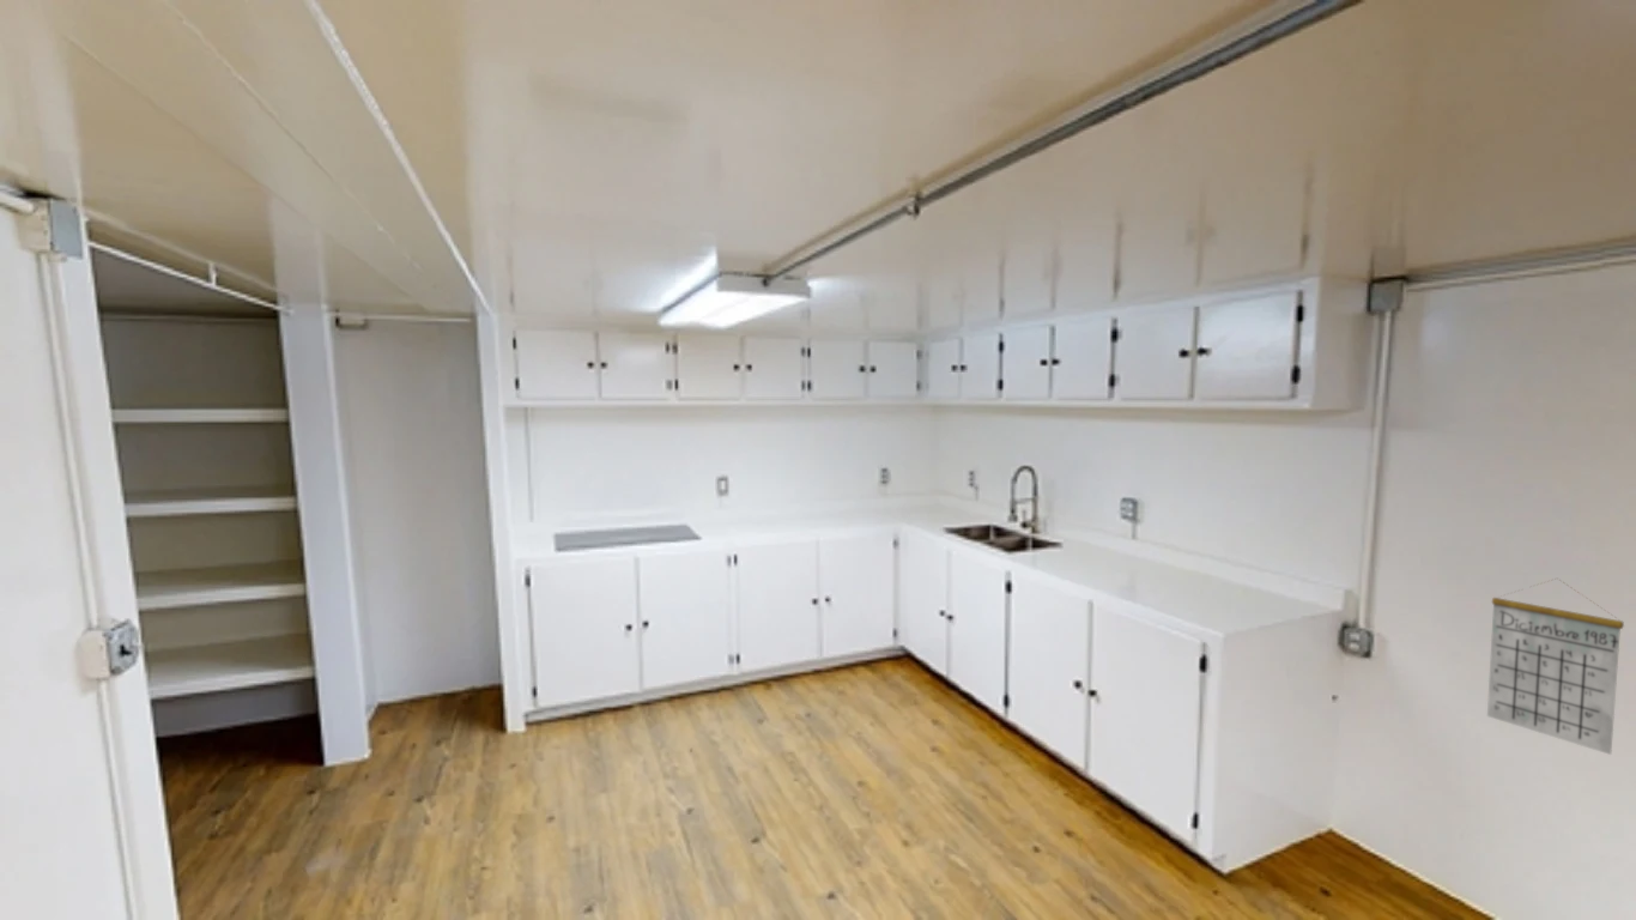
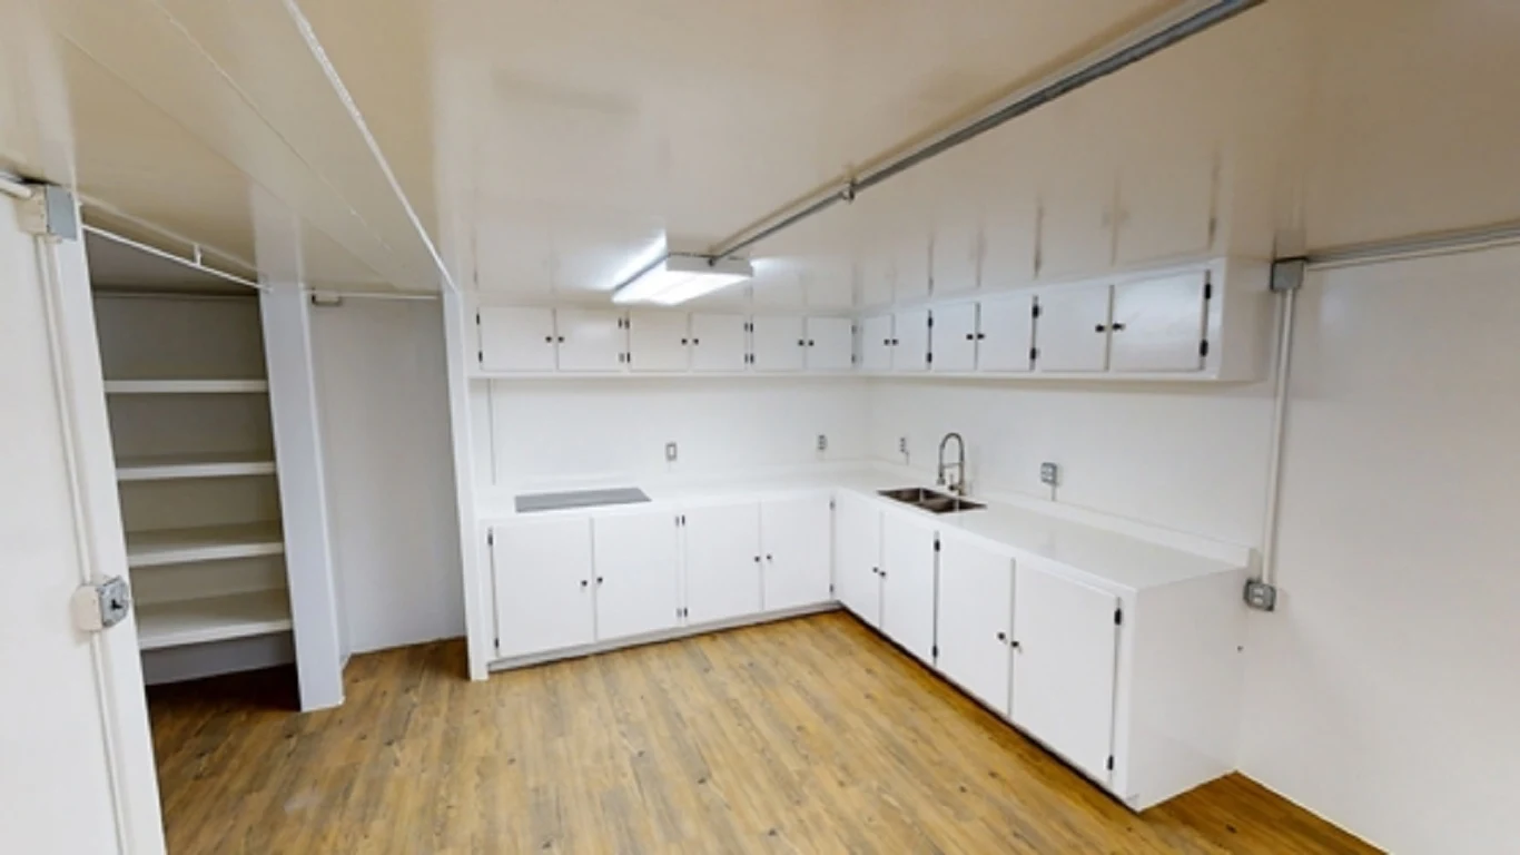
- calendar [1486,577,1625,756]
